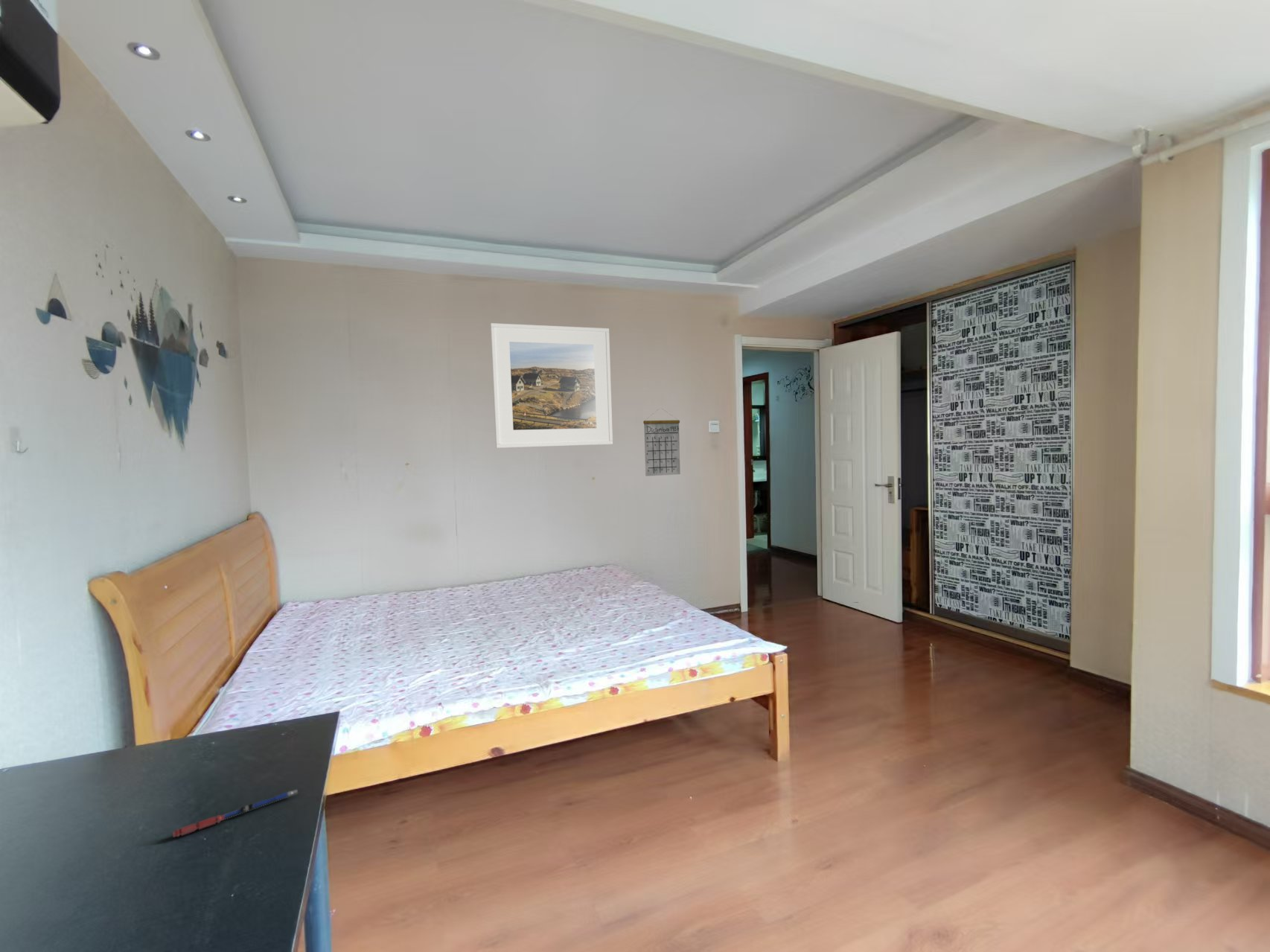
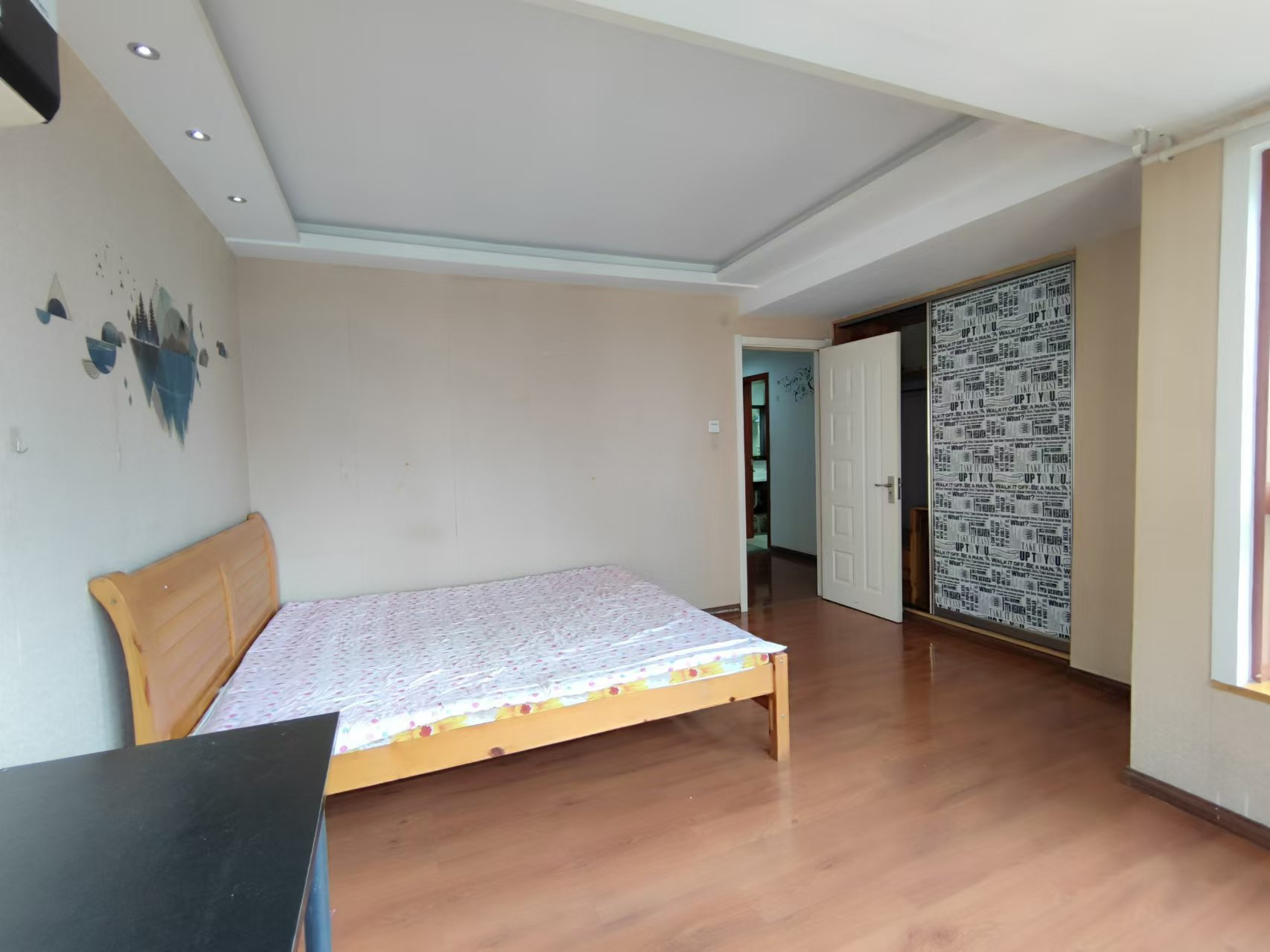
- calendar [642,409,681,477]
- pen [172,789,299,838]
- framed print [490,322,613,449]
